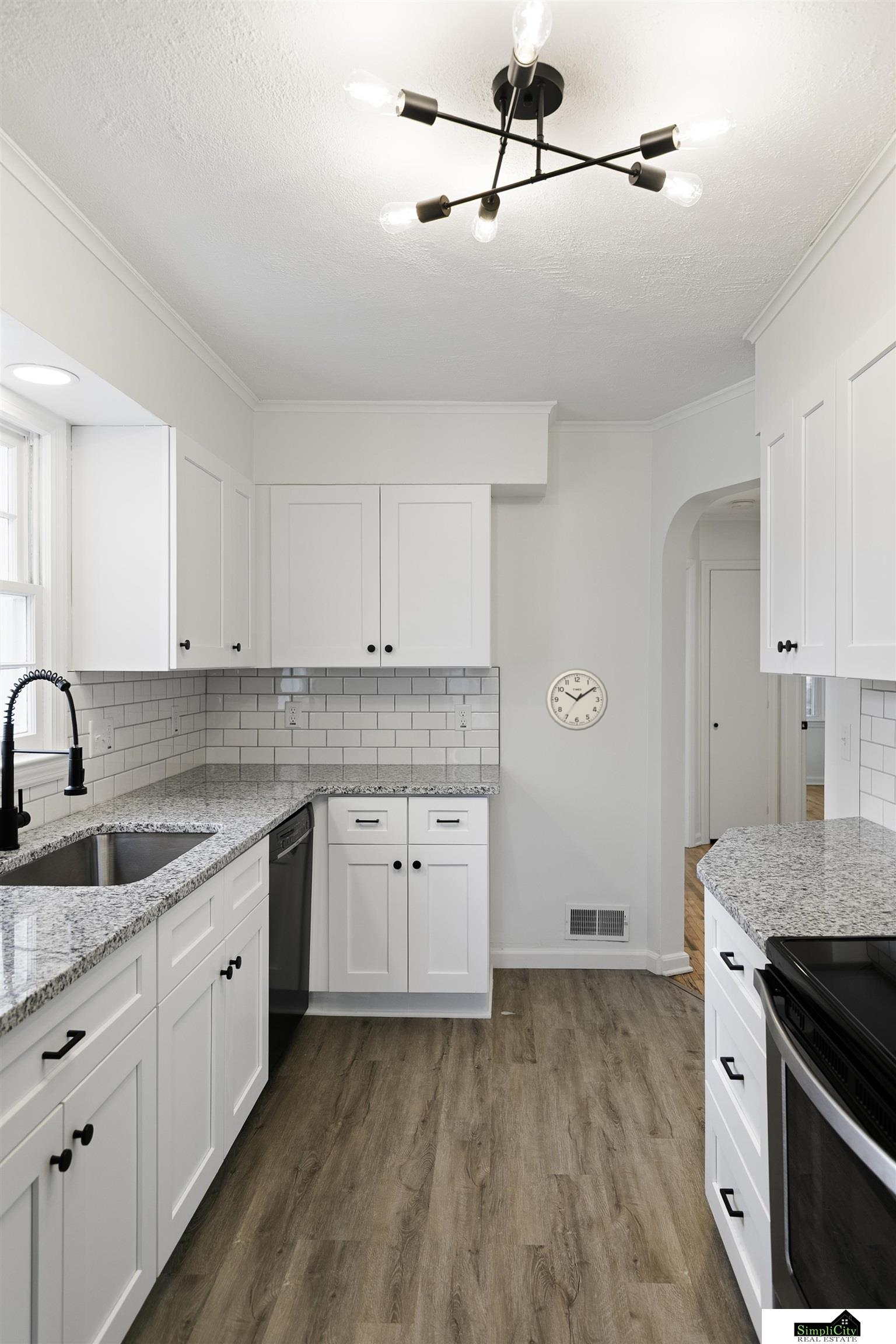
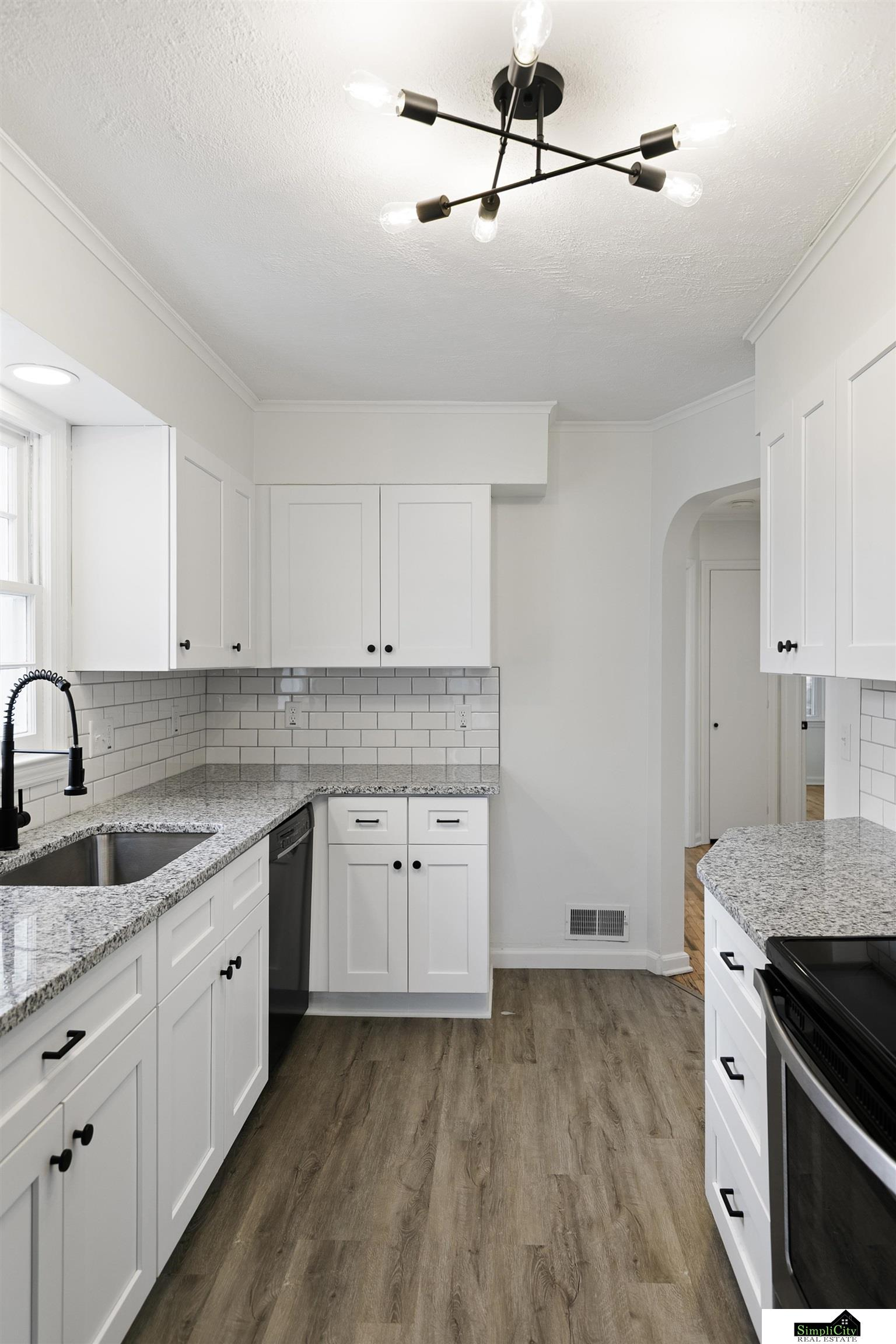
- wall clock [545,668,608,732]
